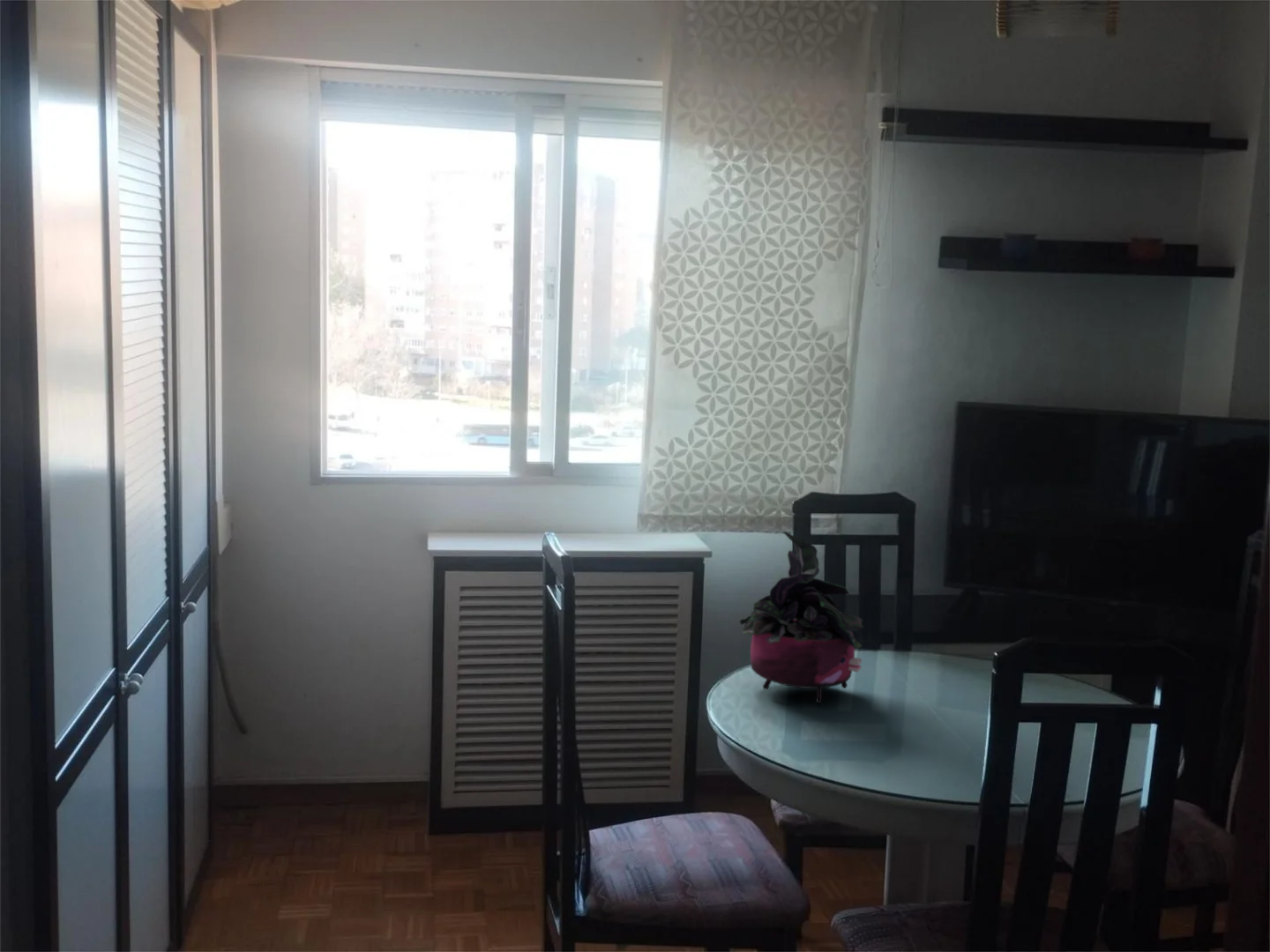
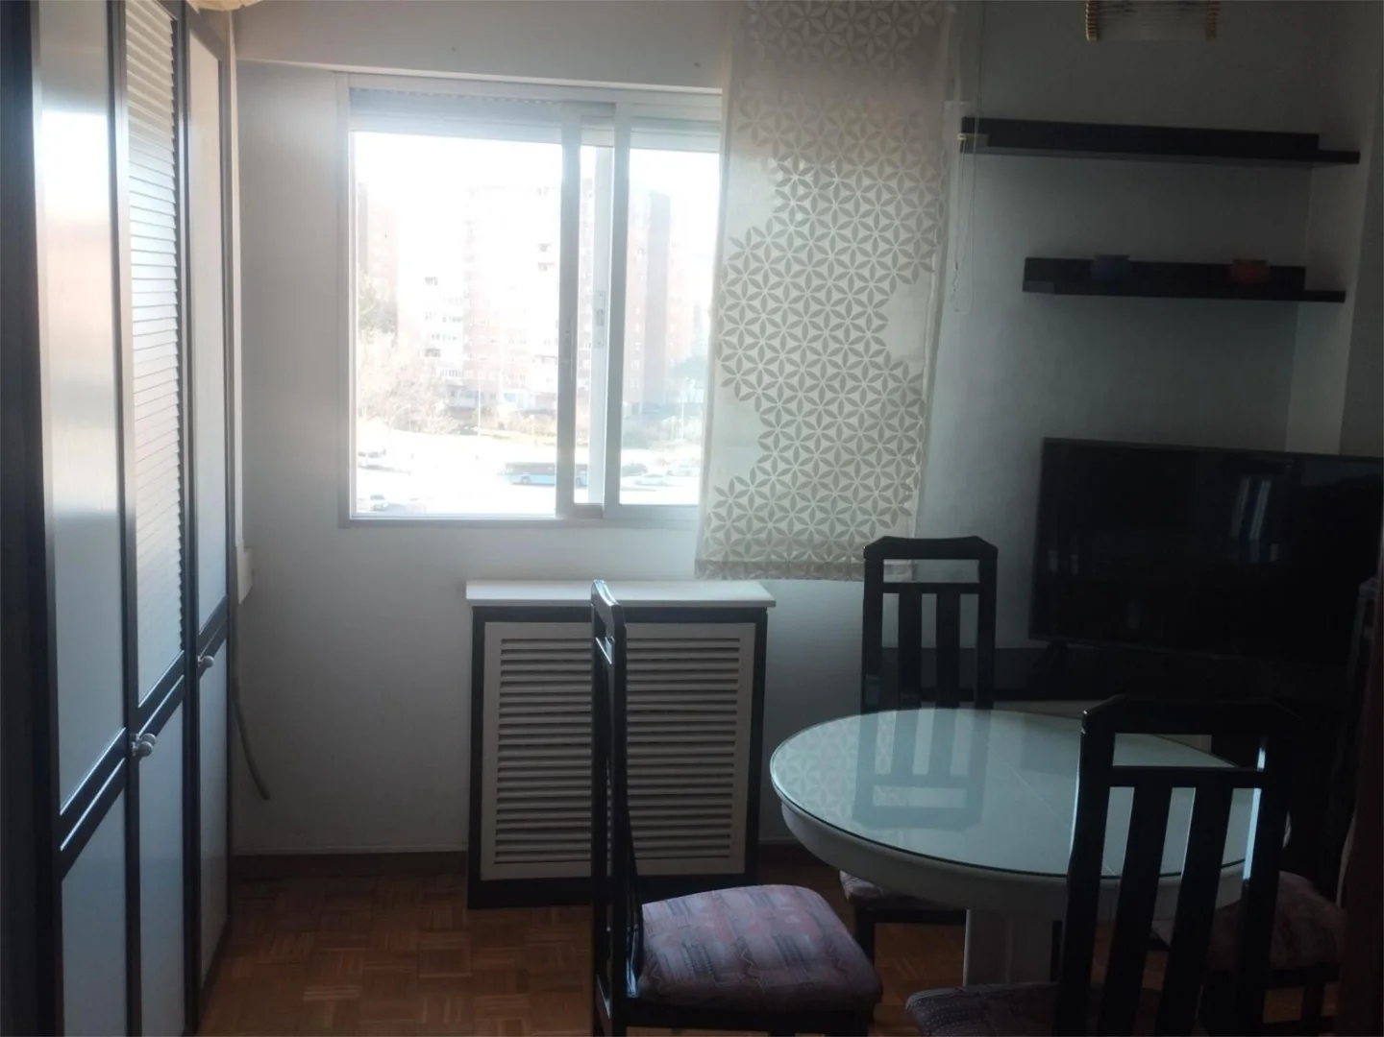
- potted plant [739,531,864,704]
